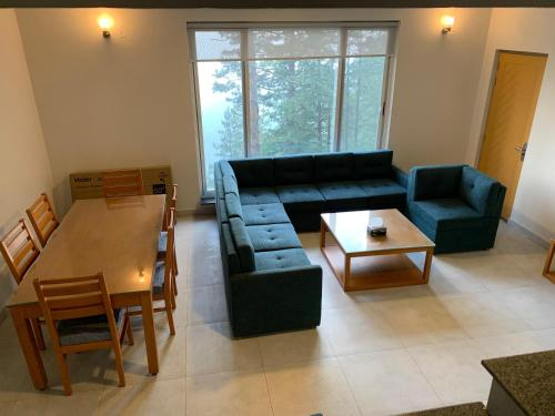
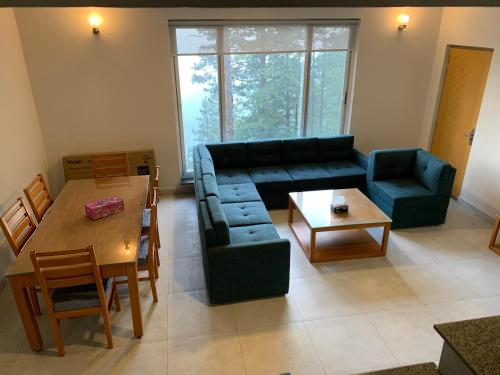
+ tissue box [83,195,125,221]
